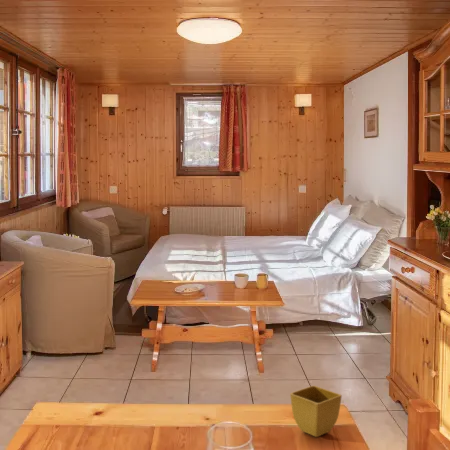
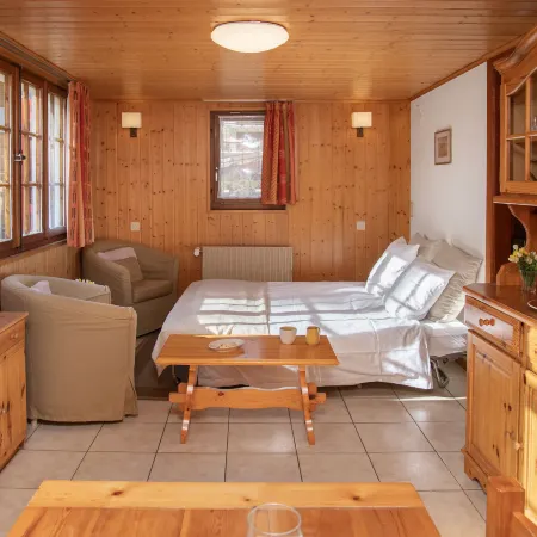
- flower pot [289,385,343,438]
